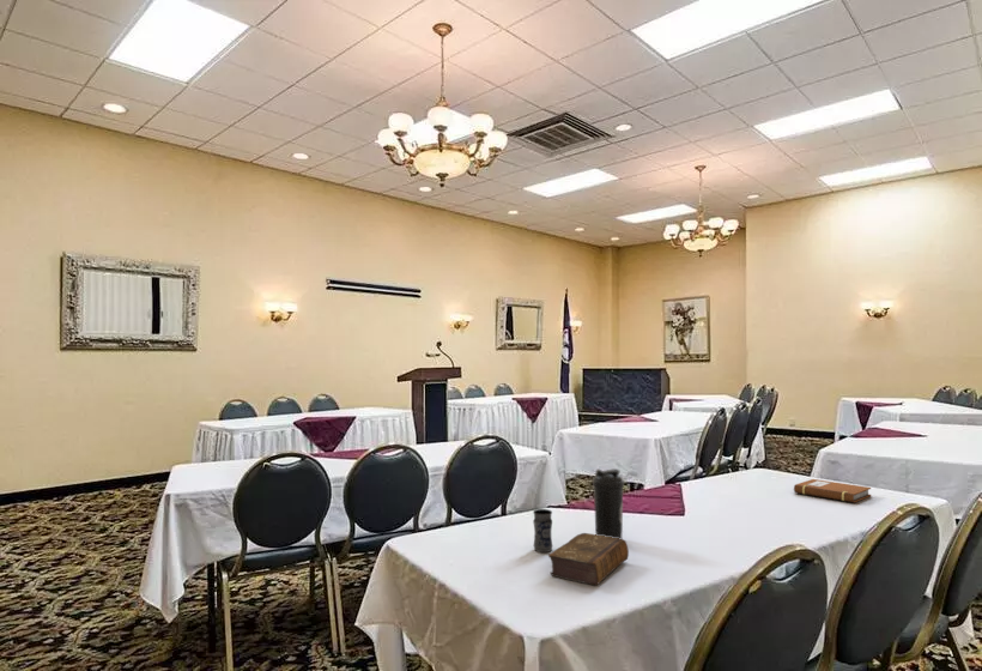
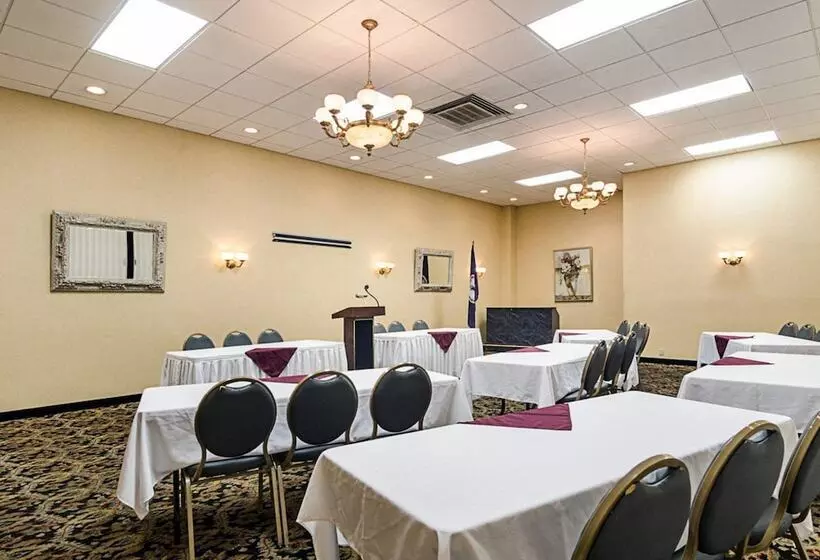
- book [547,532,630,587]
- notebook [793,478,872,503]
- water bottle [592,467,625,539]
- jar [532,508,553,554]
